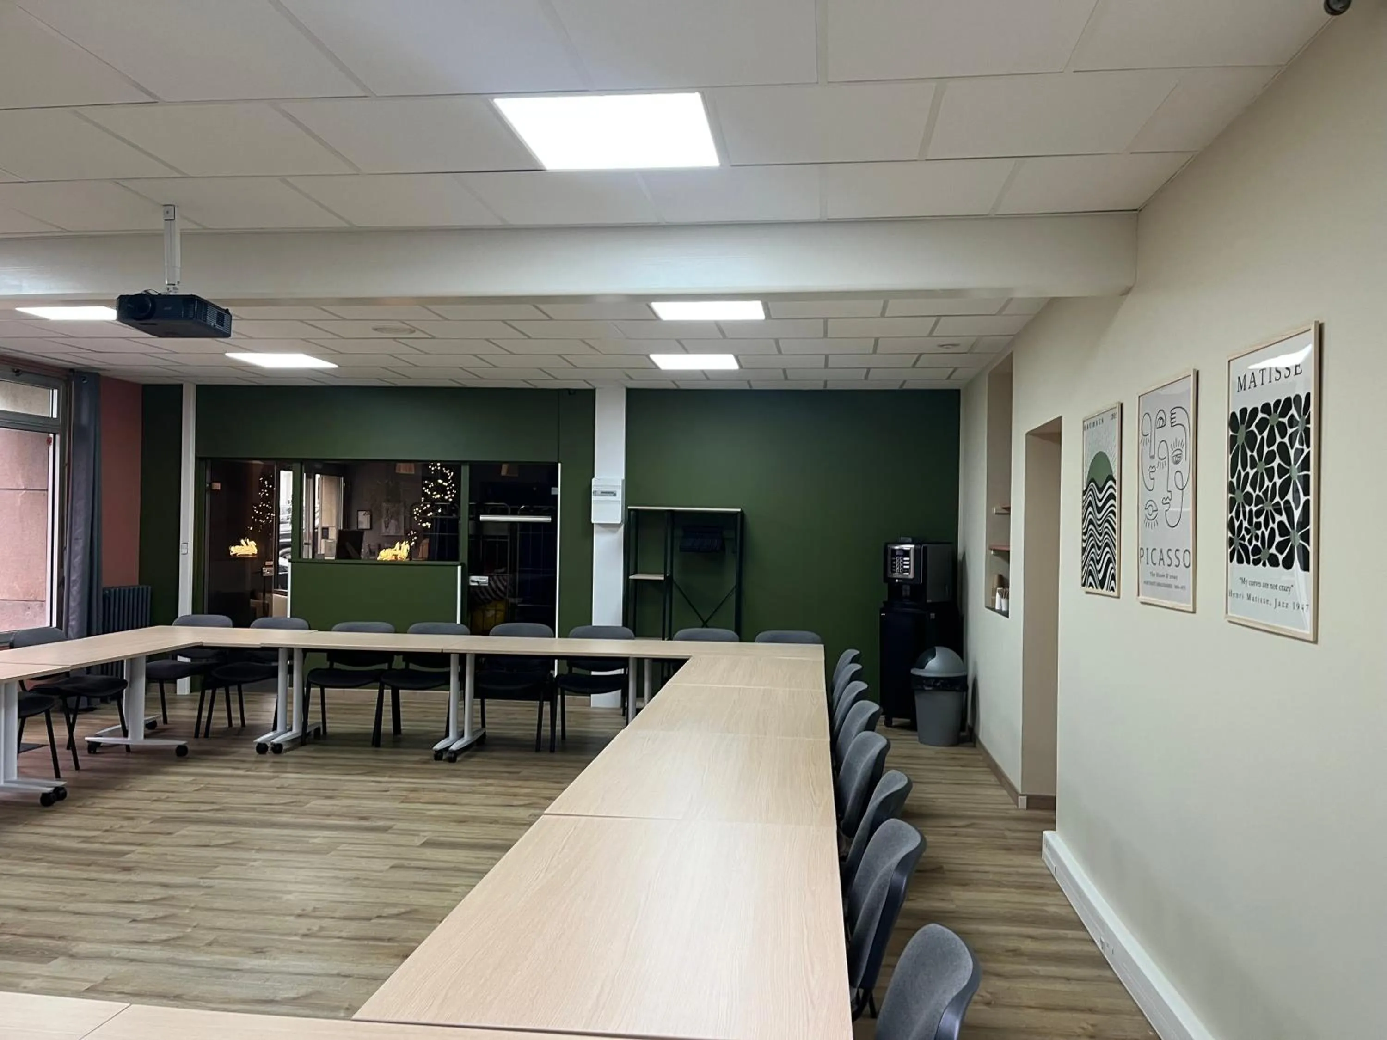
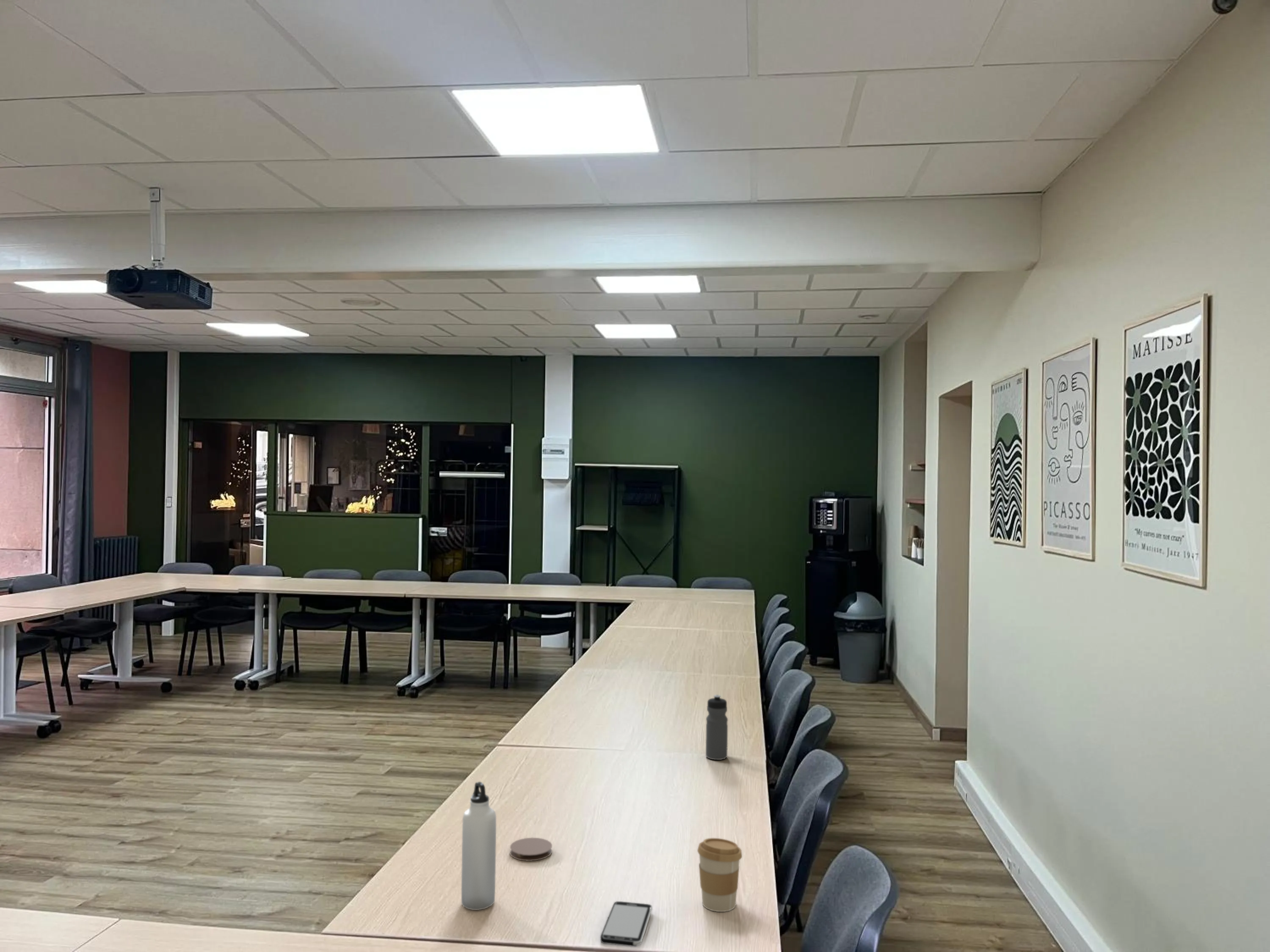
+ coaster [510,837,552,861]
+ coffee cup [697,838,743,912]
+ smartphone [600,901,653,947]
+ water bottle [705,694,728,760]
+ water bottle [461,781,497,911]
